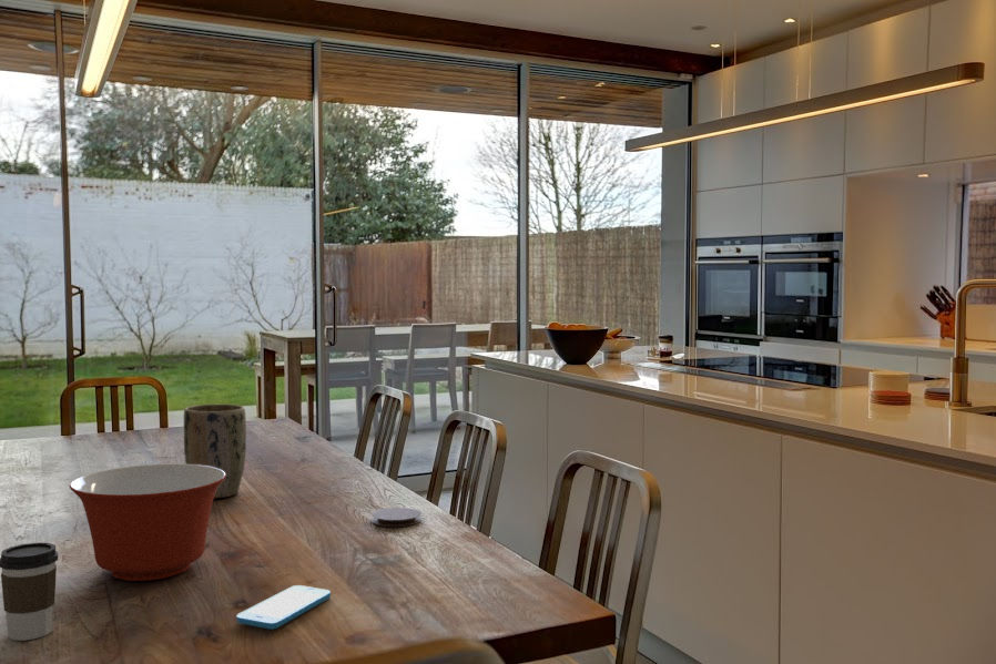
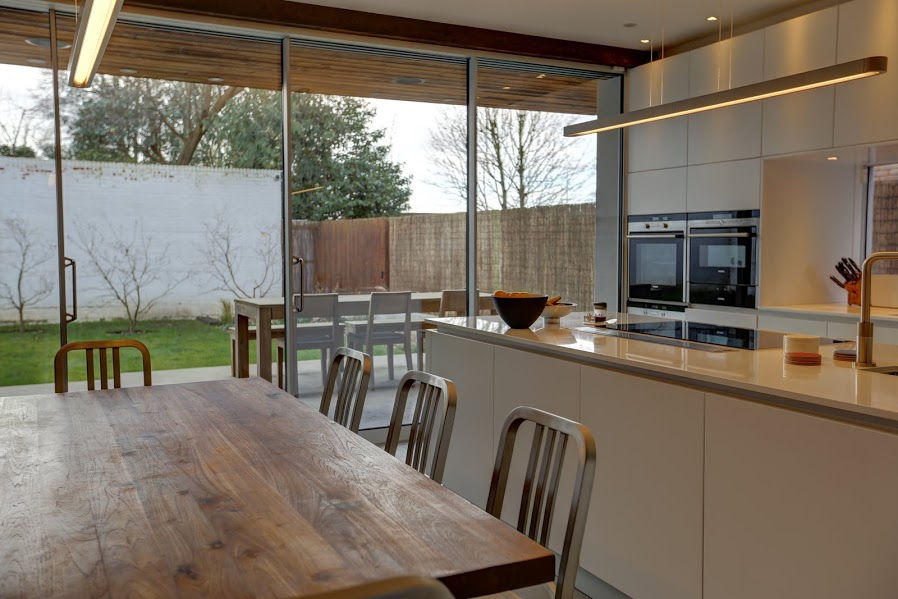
- coffee cup [0,542,59,642]
- mixing bowl [69,462,226,582]
- plant pot [183,403,247,499]
- coaster [370,507,423,528]
- smartphone [236,584,332,631]
